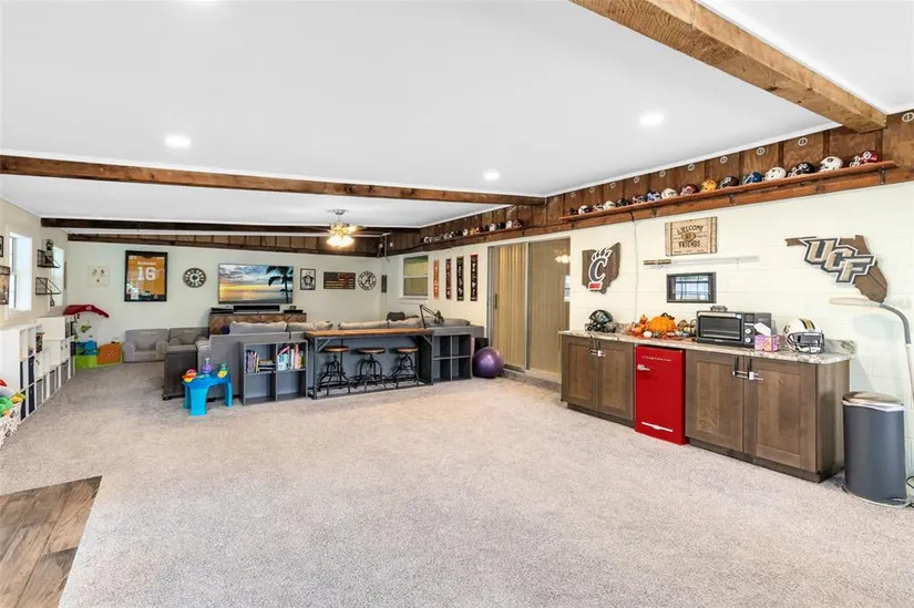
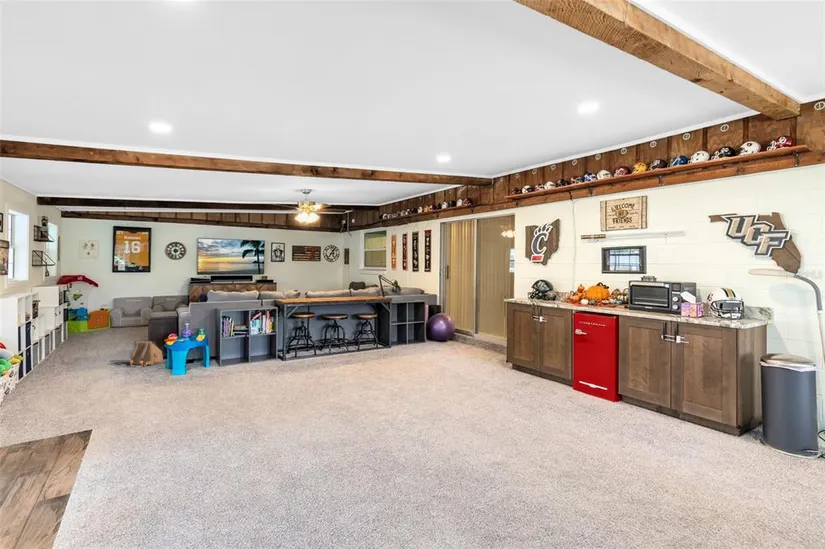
+ satchel [129,340,164,367]
